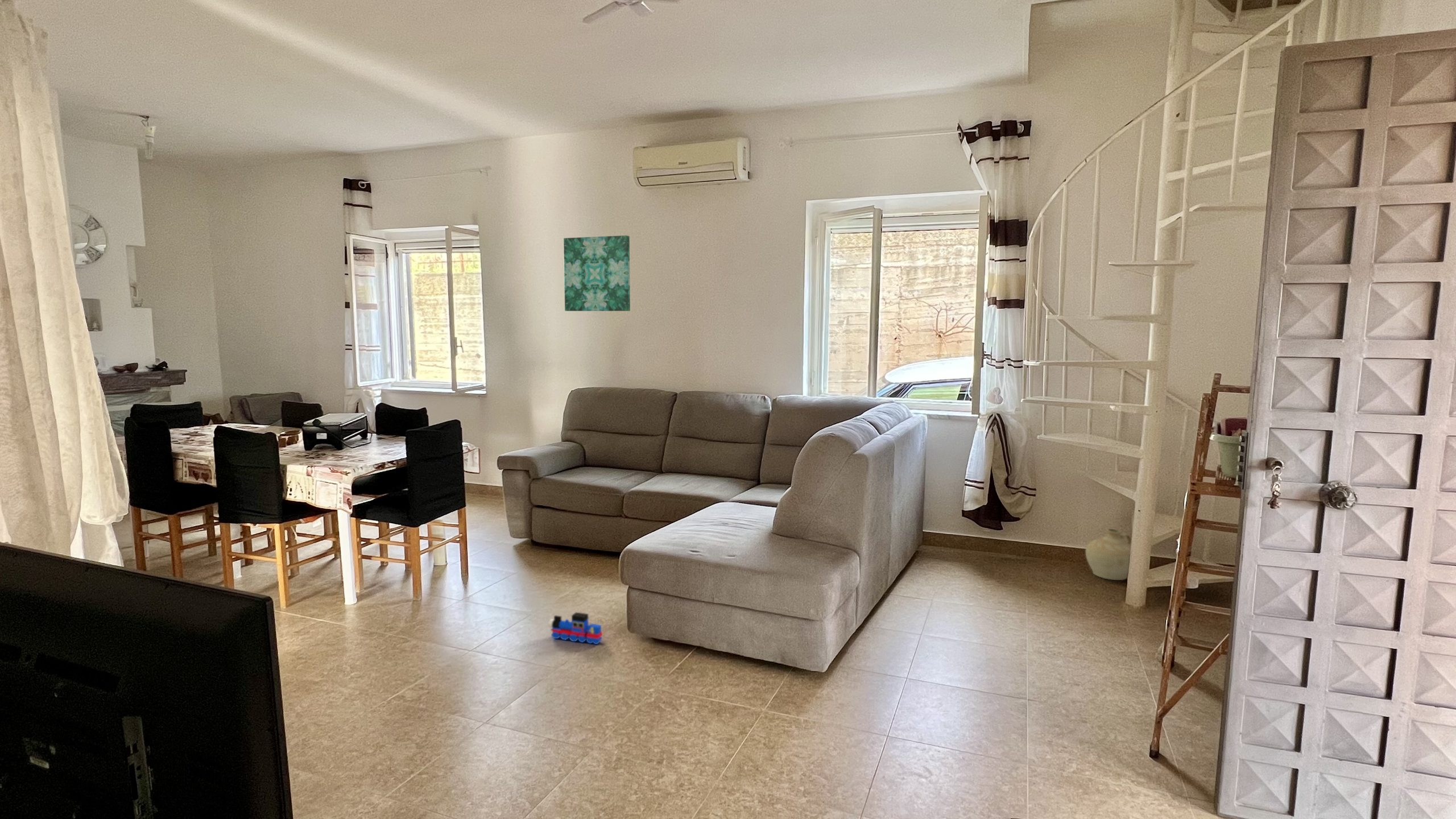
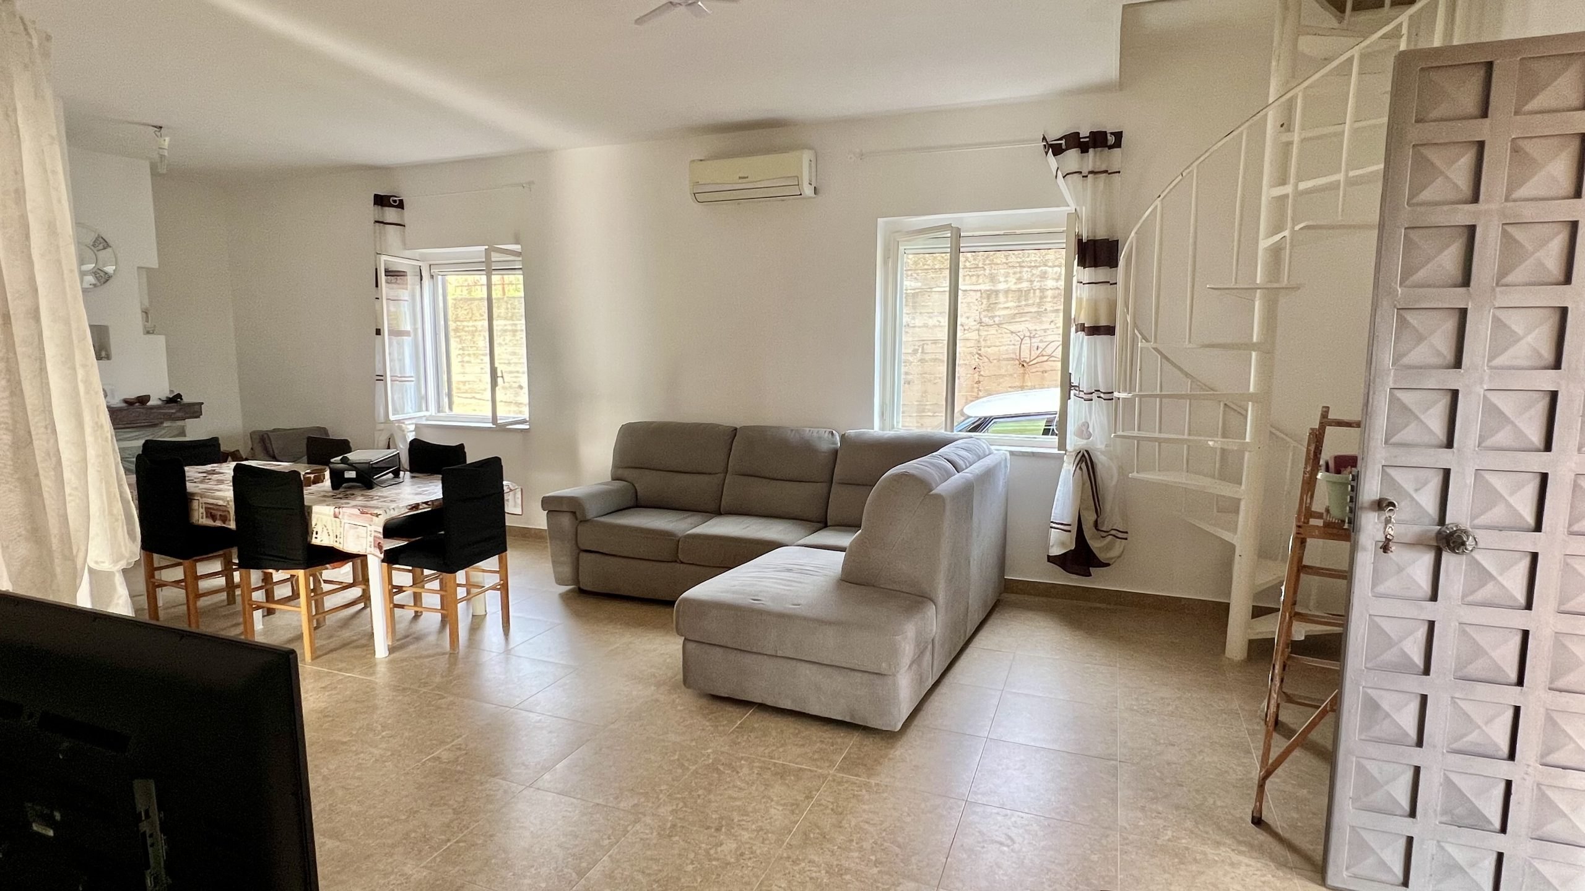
- ceramic jug [1085,528,1131,581]
- toy train [548,611,603,645]
- wall art [563,235,631,312]
